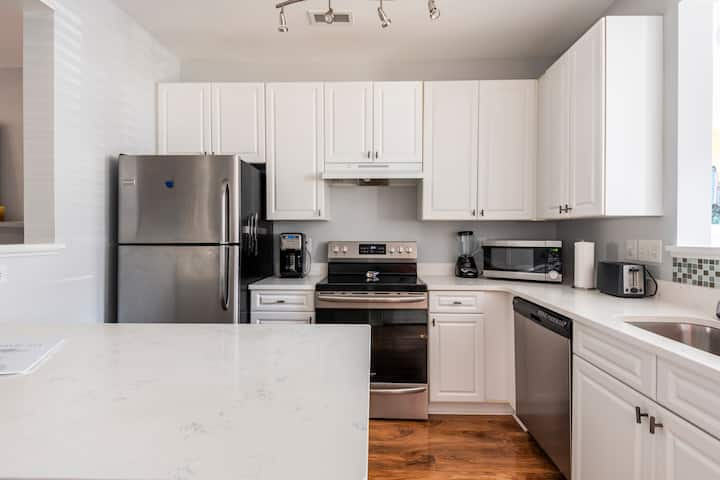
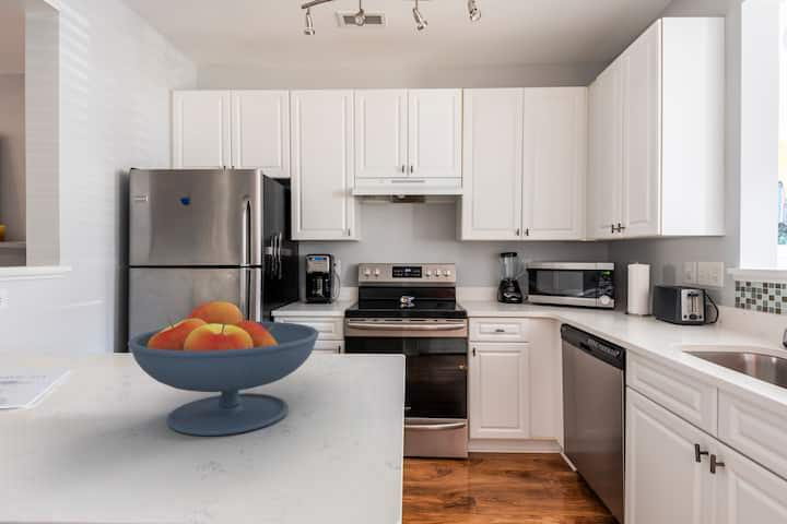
+ fruit bowl [127,299,320,437]
